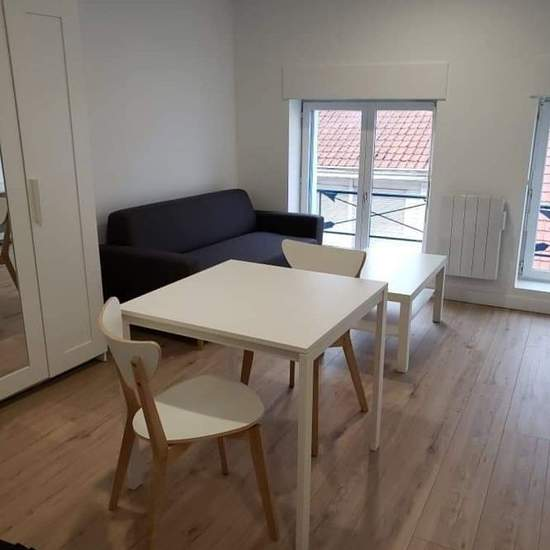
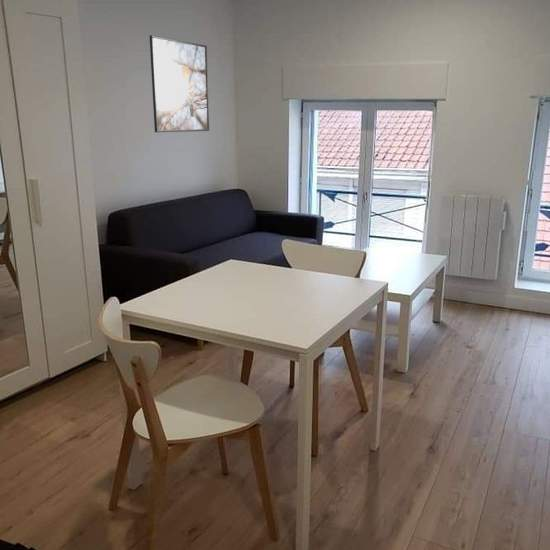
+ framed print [149,34,210,133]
